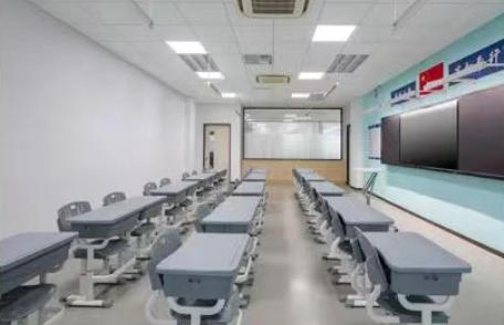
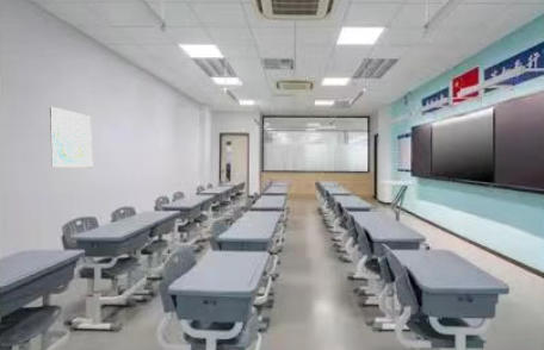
+ world map [49,105,93,169]
